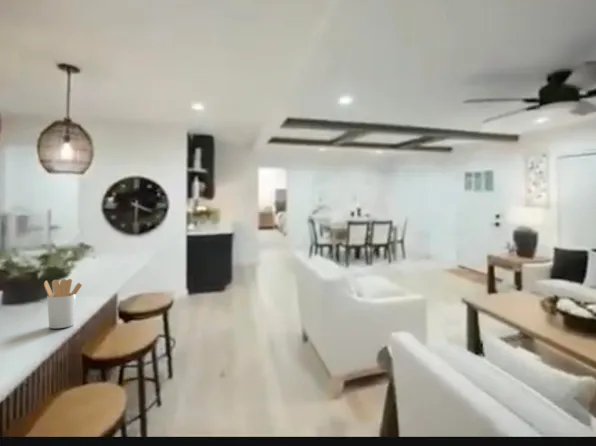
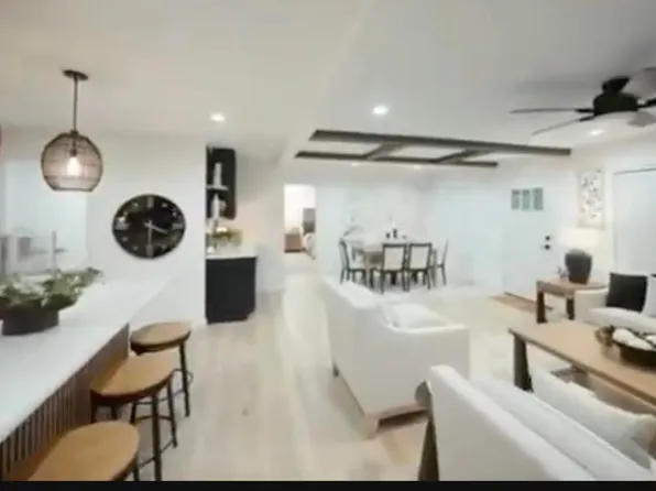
- utensil holder [43,278,83,329]
